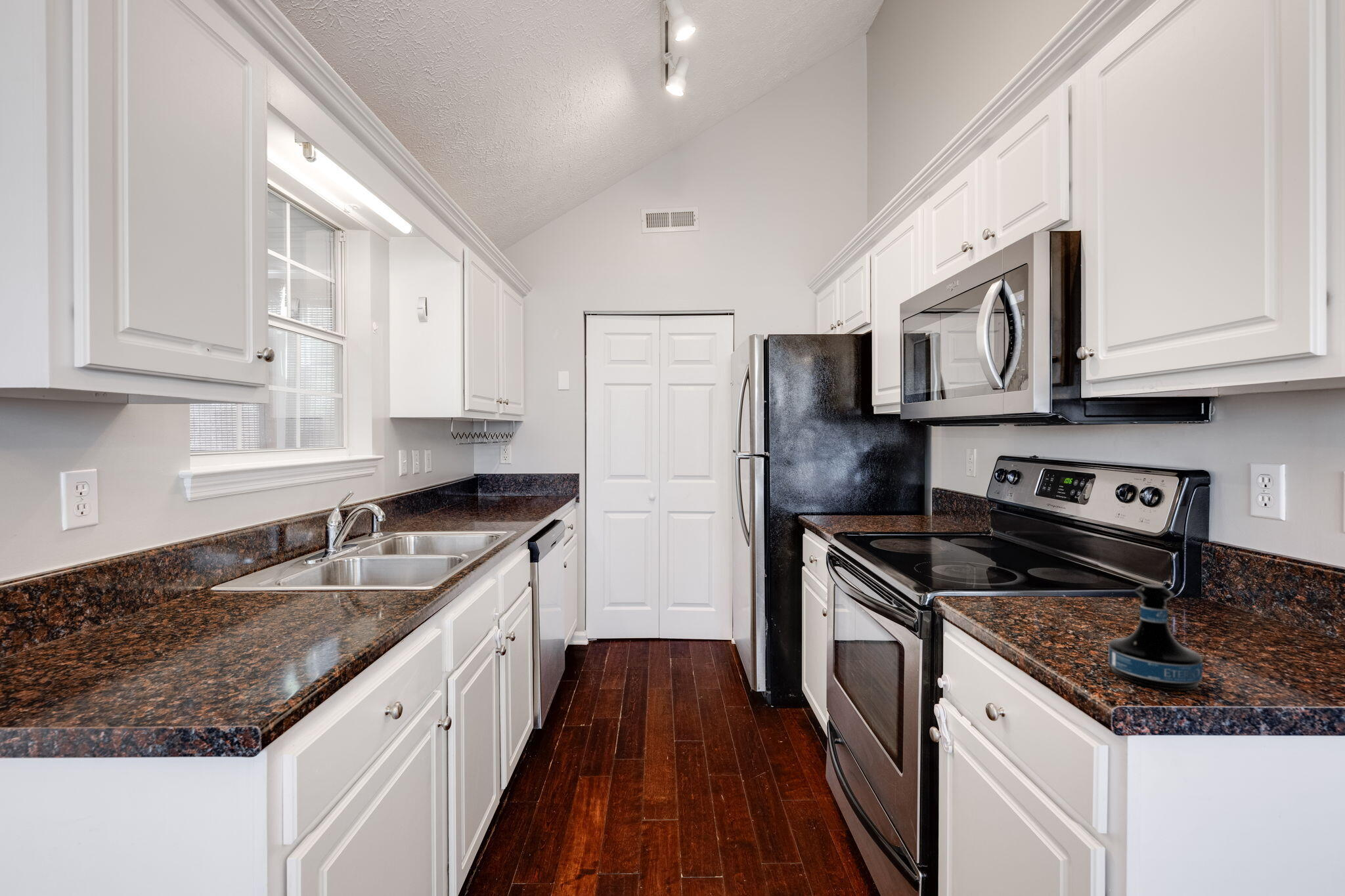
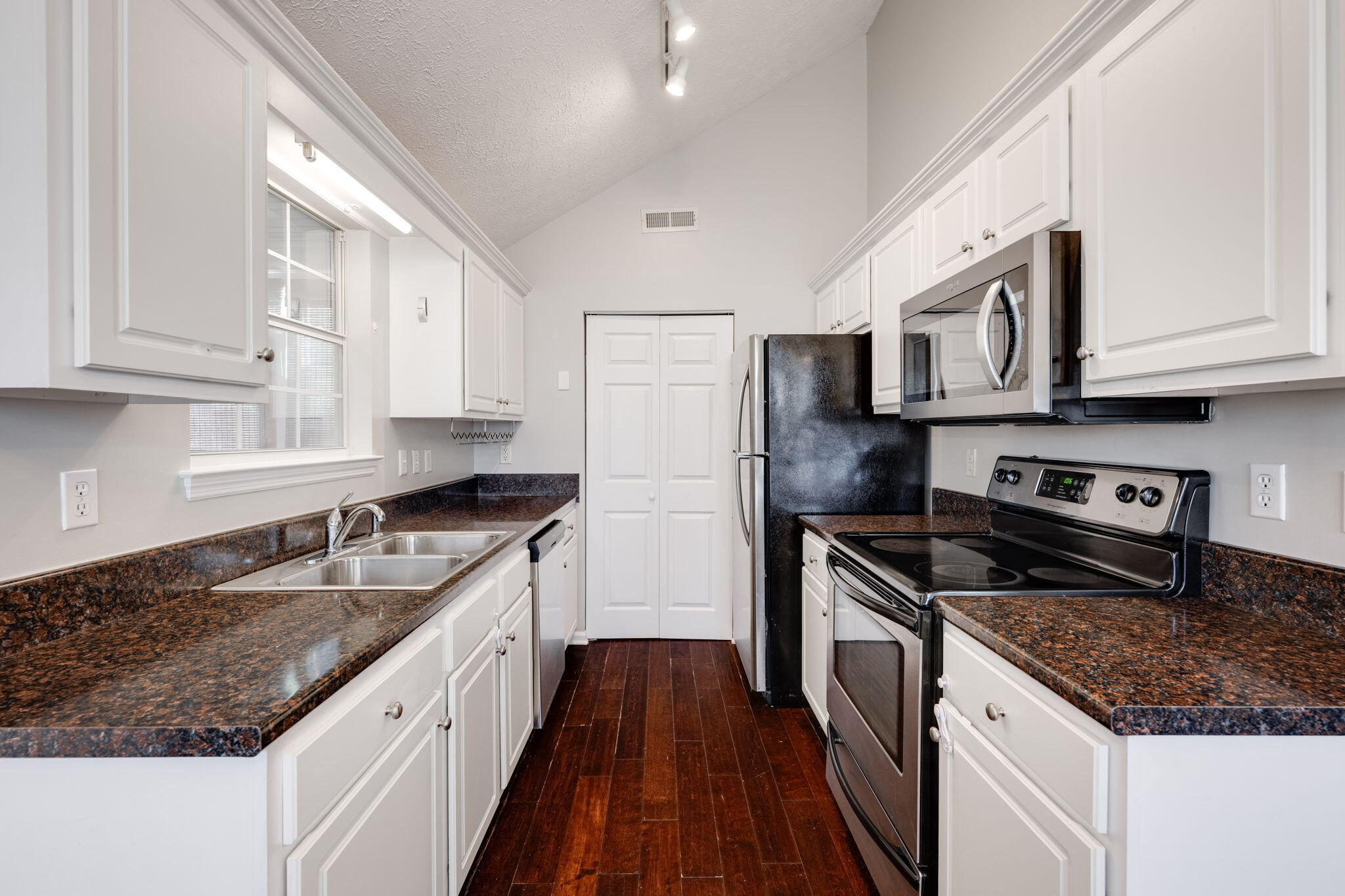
- tequila bottle [1108,584,1203,691]
